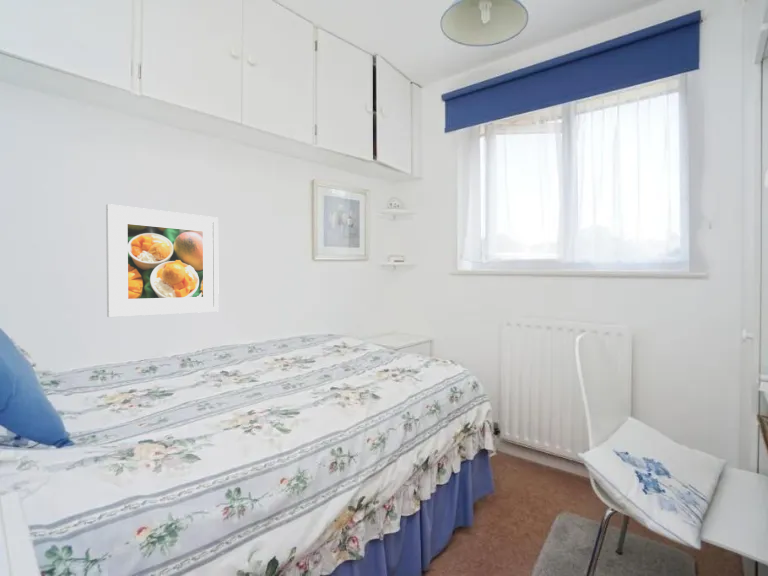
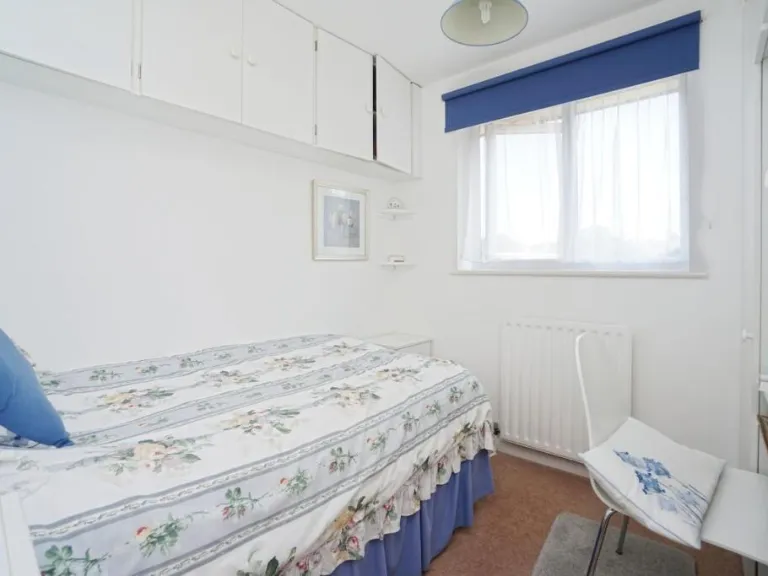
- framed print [105,203,220,318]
